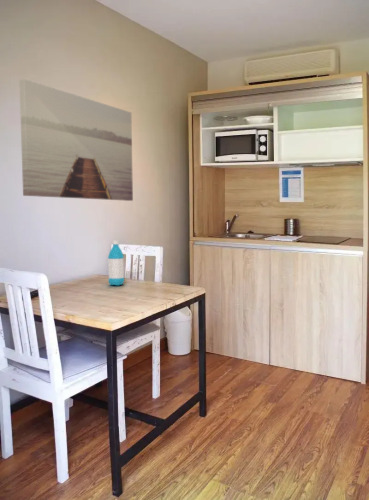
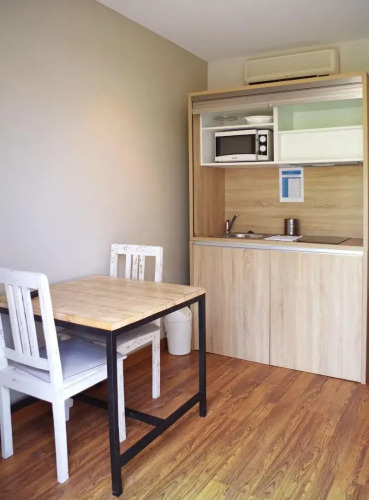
- water bottle [107,240,125,287]
- wall art [18,78,134,202]
